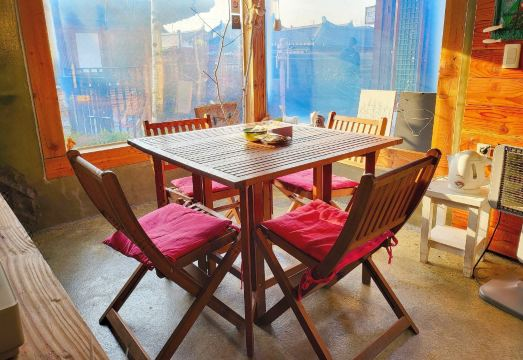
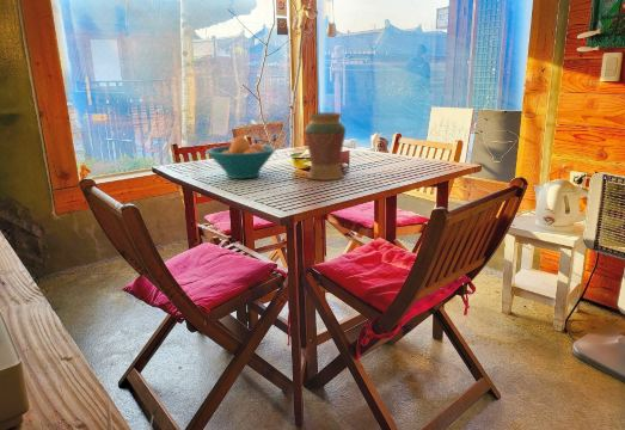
+ fruit bowl [206,135,277,180]
+ decorative vase [304,111,347,182]
